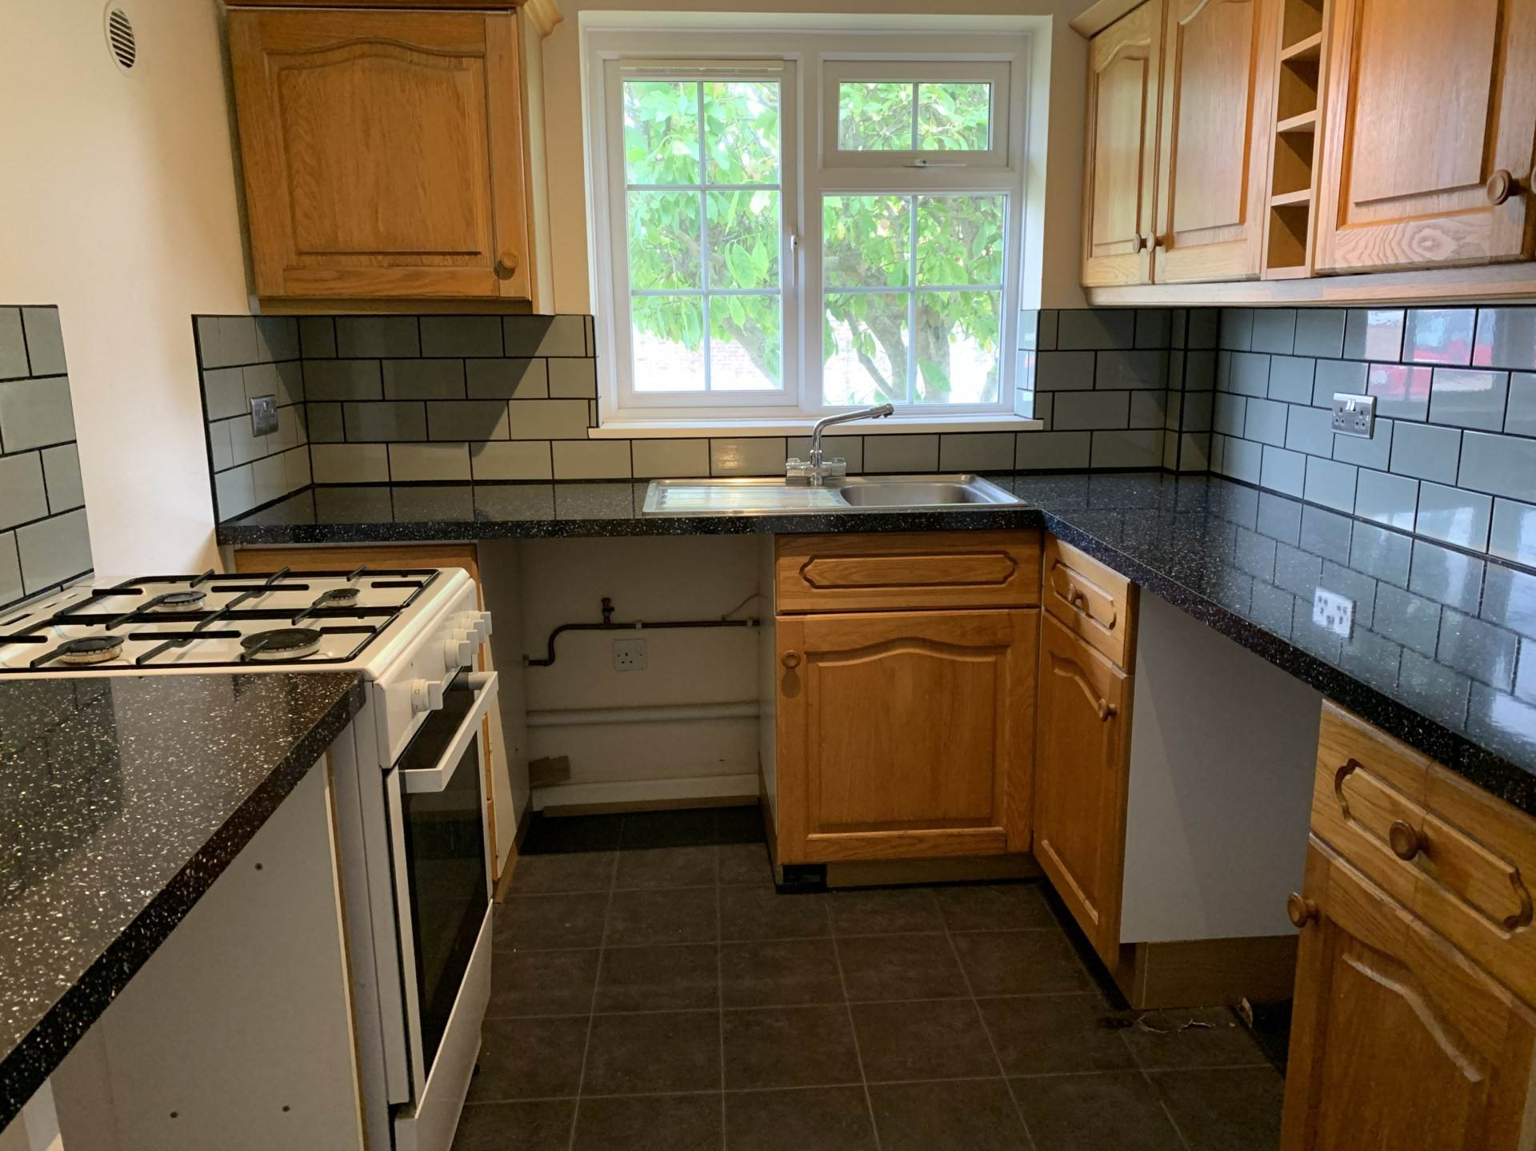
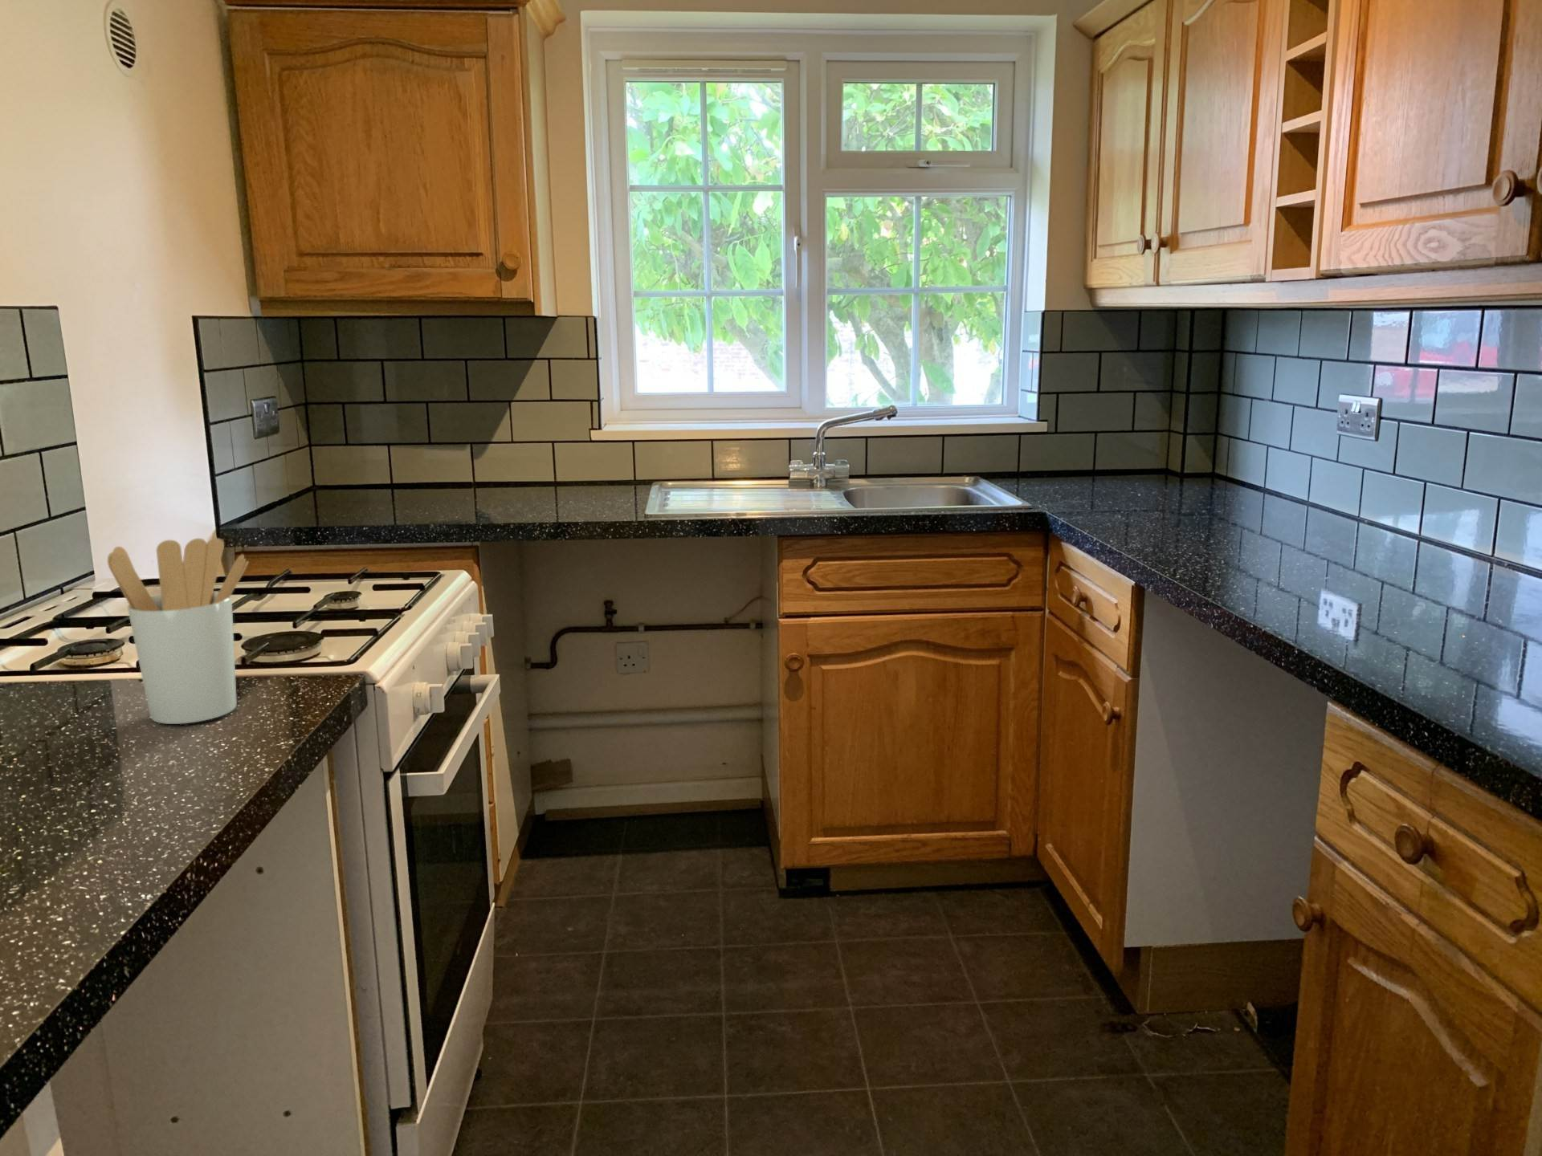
+ utensil holder [107,537,249,725]
